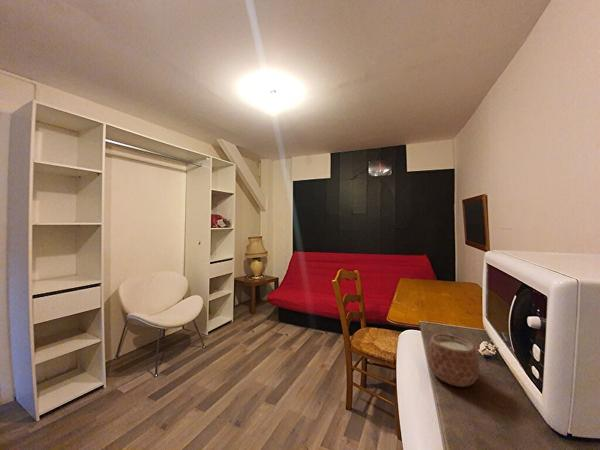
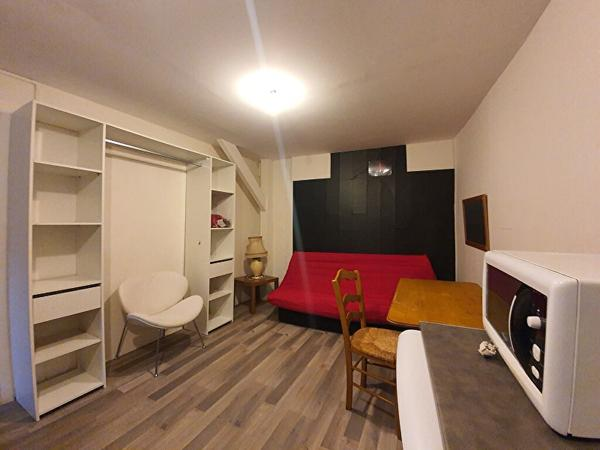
- mug [427,333,480,388]
